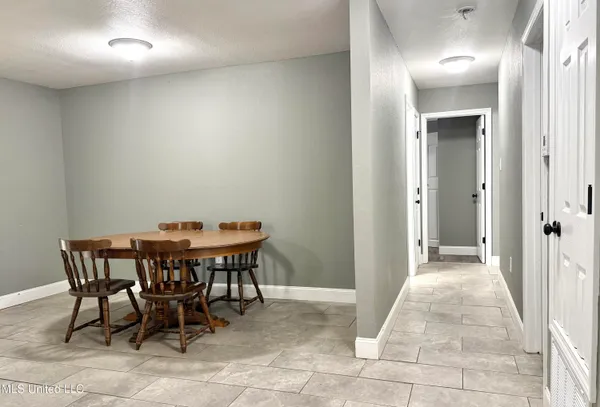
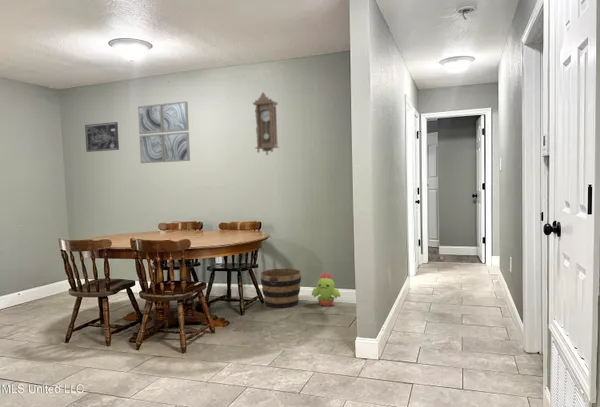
+ bucket [260,268,302,309]
+ pendulum clock [252,91,280,156]
+ wall art [137,100,191,164]
+ wall art [84,121,120,153]
+ decorative plant [311,271,342,307]
